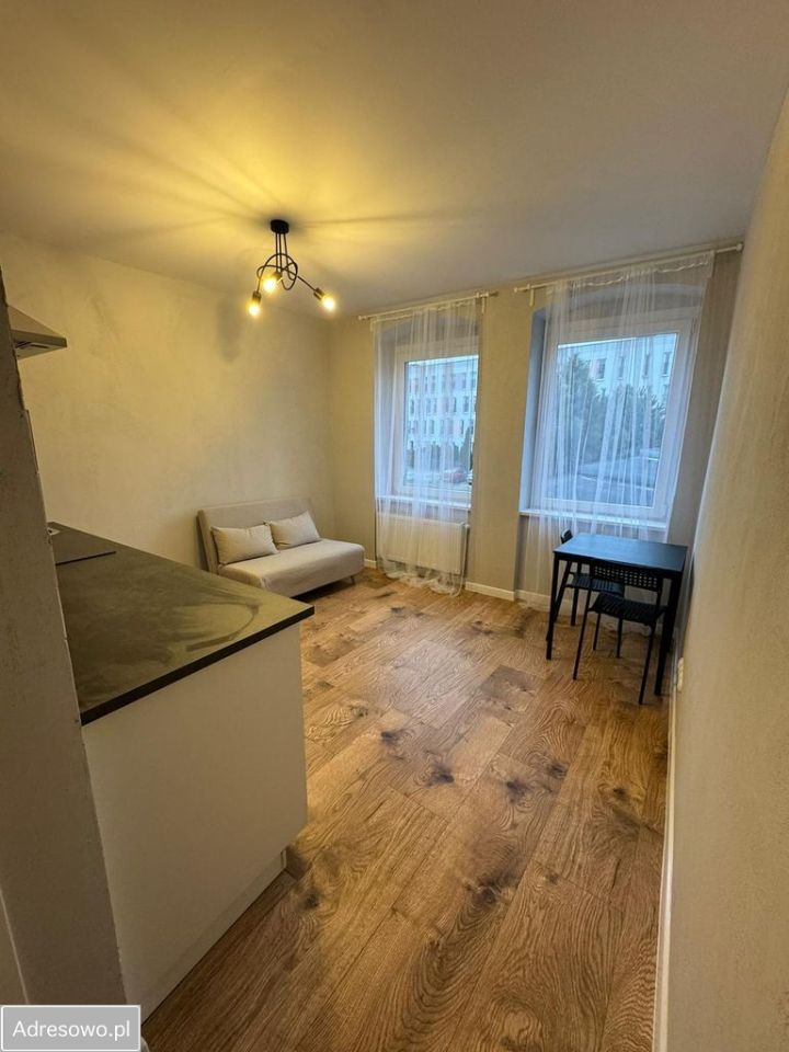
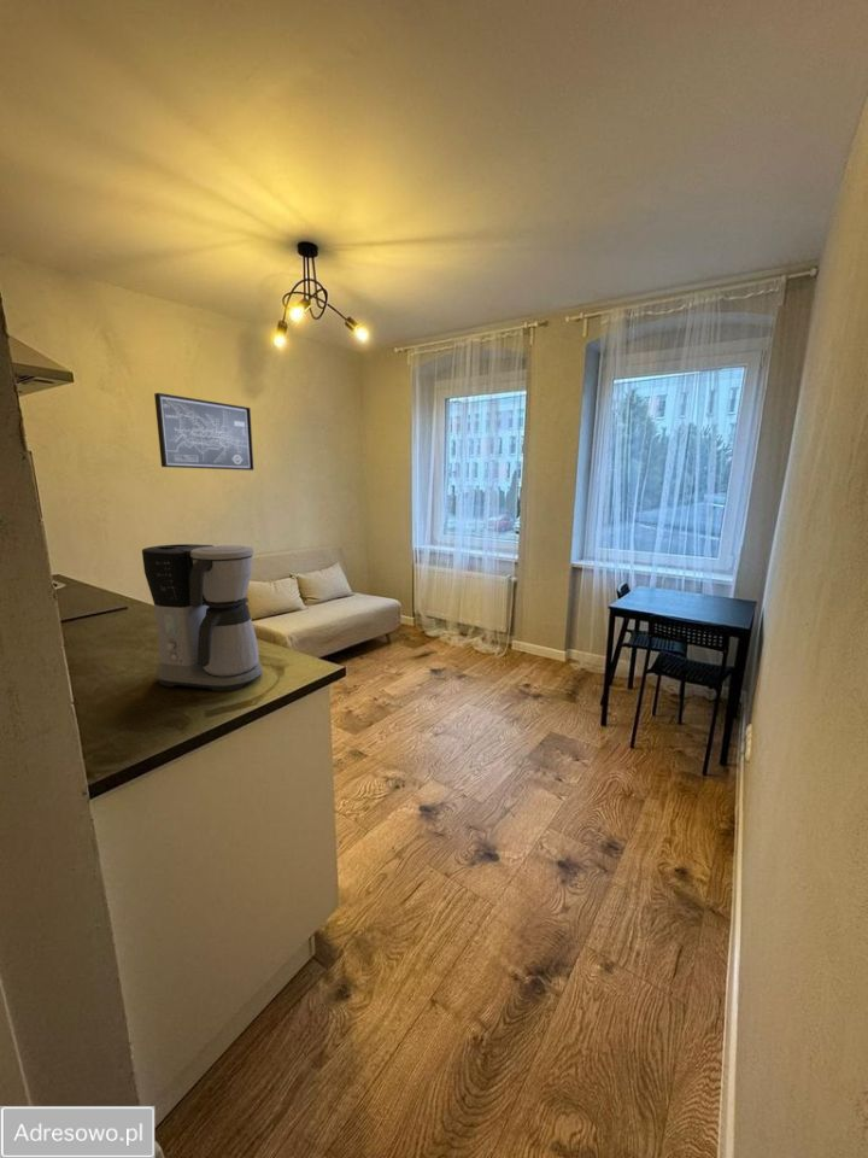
+ wall art [153,392,254,472]
+ coffee maker [141,543,264,692]
